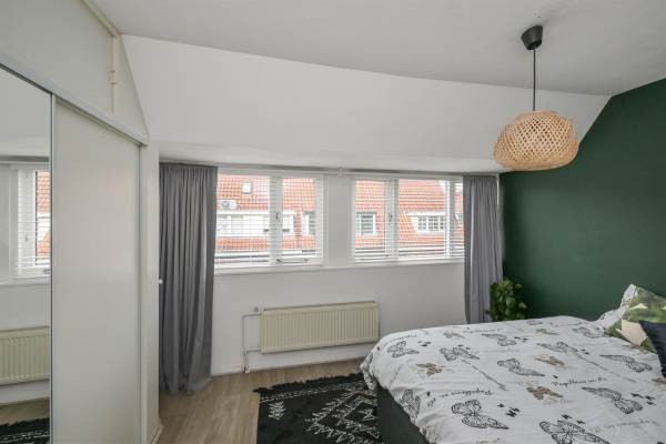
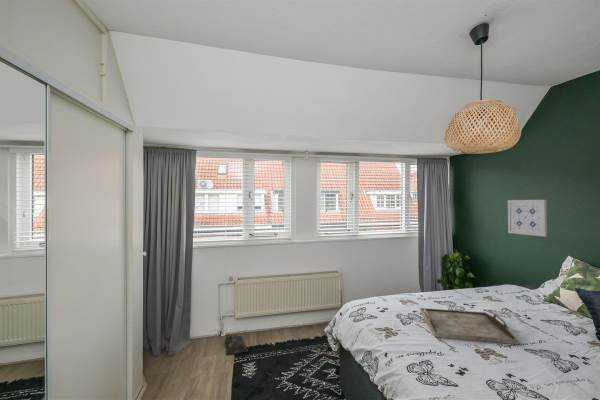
+ bag [225,333,249,356]
+ wall art [507,199,548,238]
+ serving tray [419,307,519,345]
